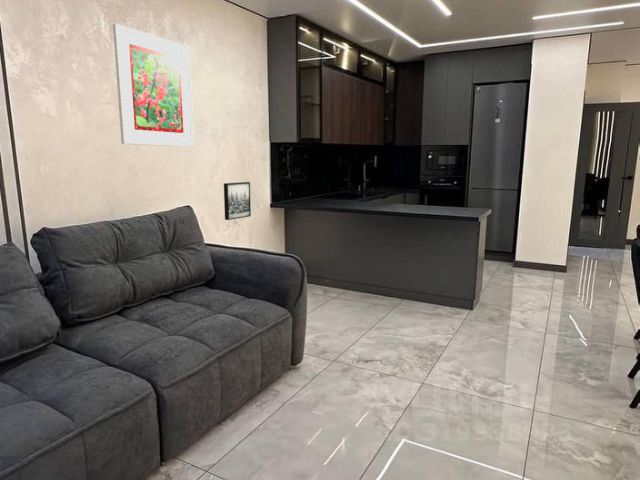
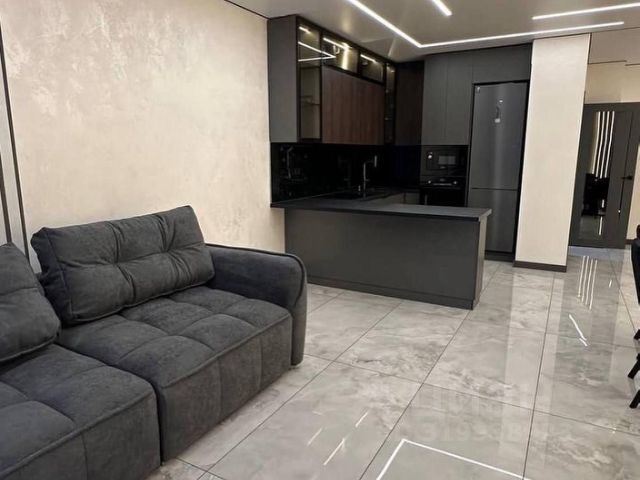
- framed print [112,23,195,148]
- wall art [223,181,252,221]
